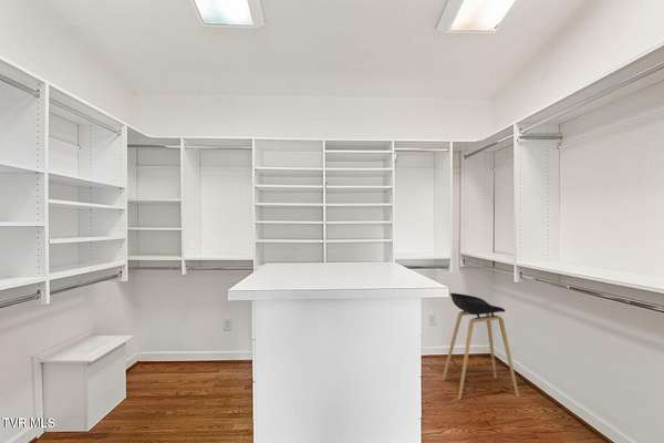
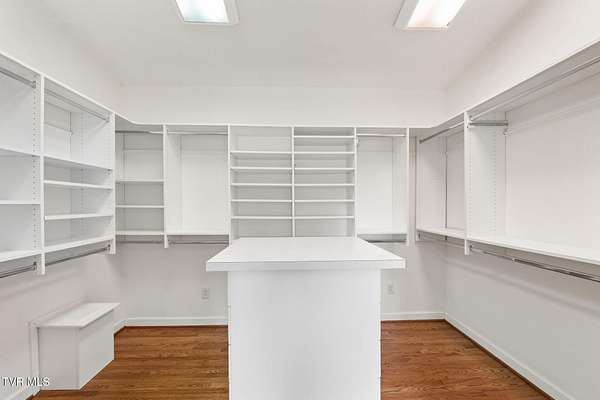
- stool [442,292,520,401]
